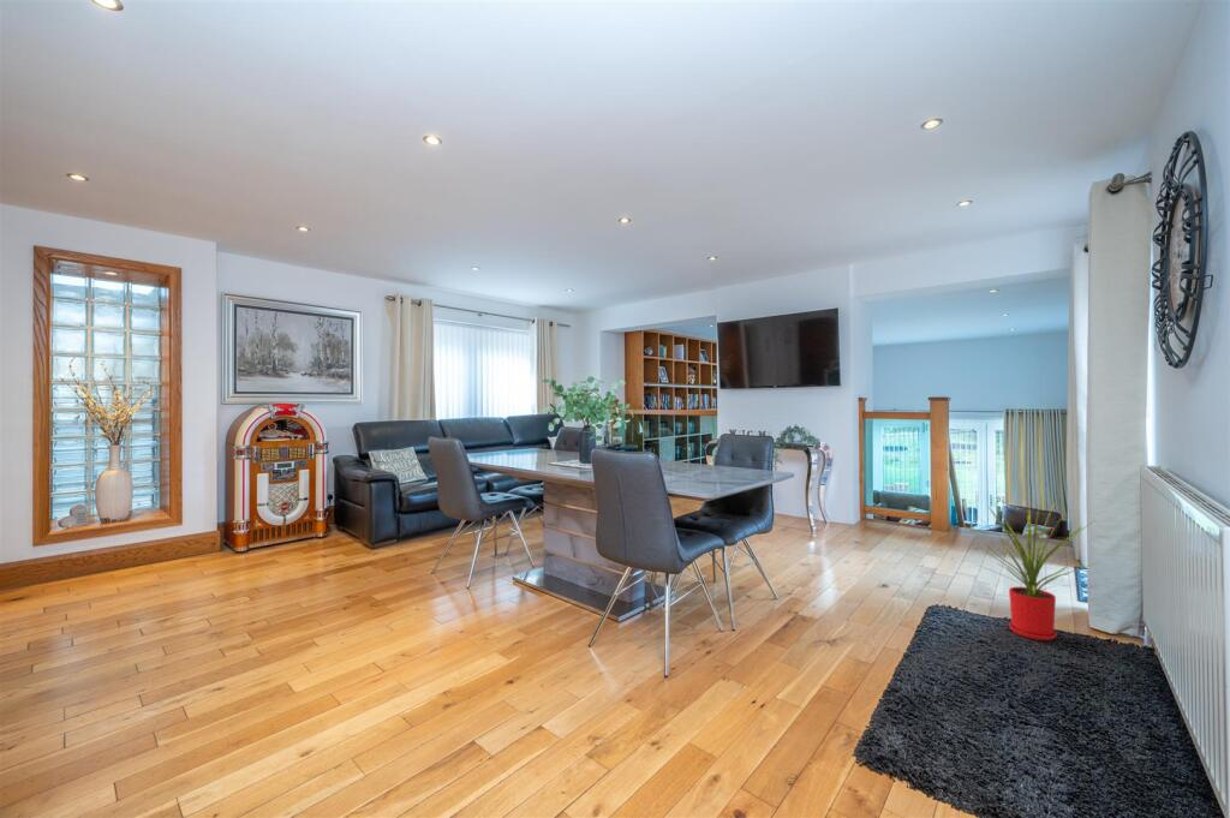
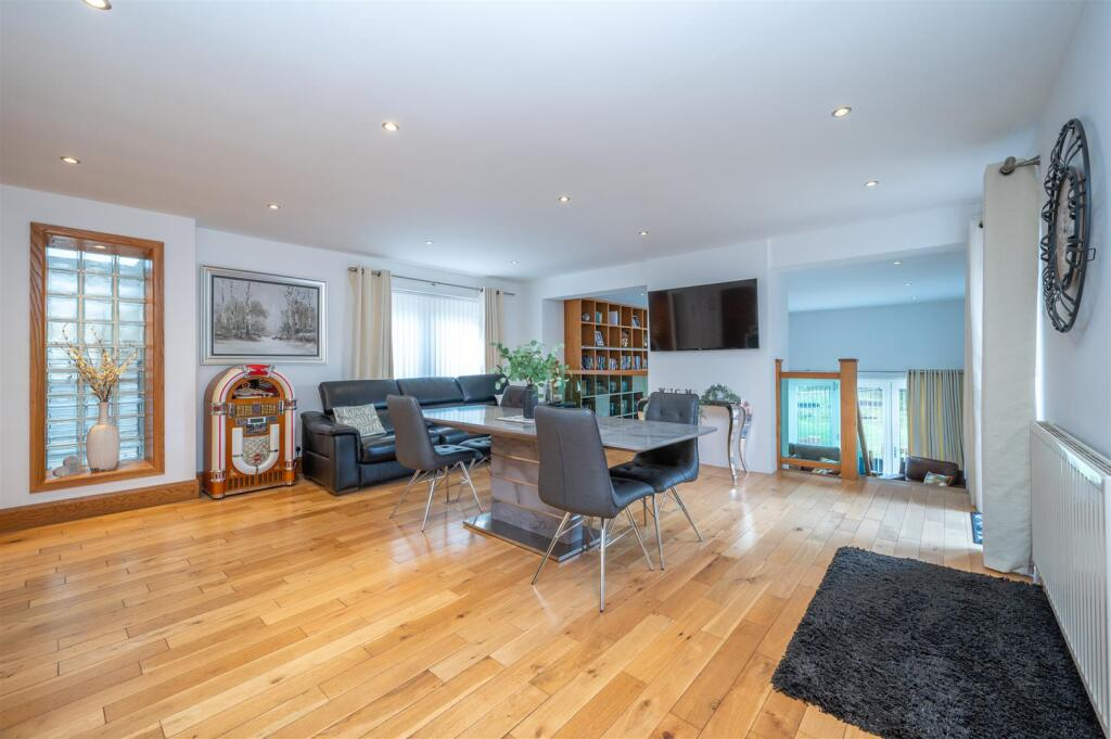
- house plant [973,497,1100,641]
